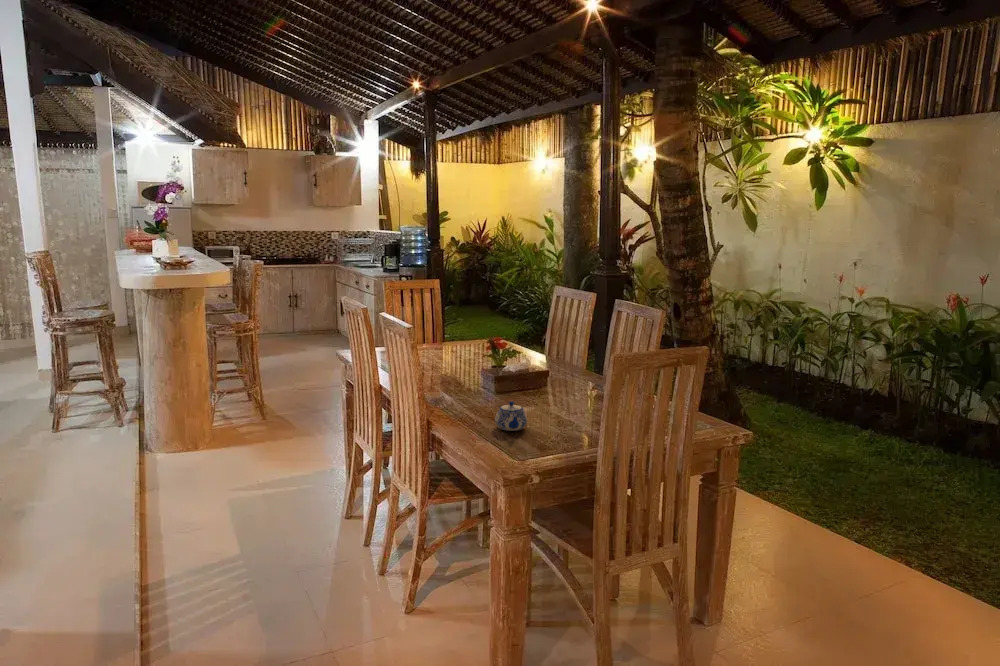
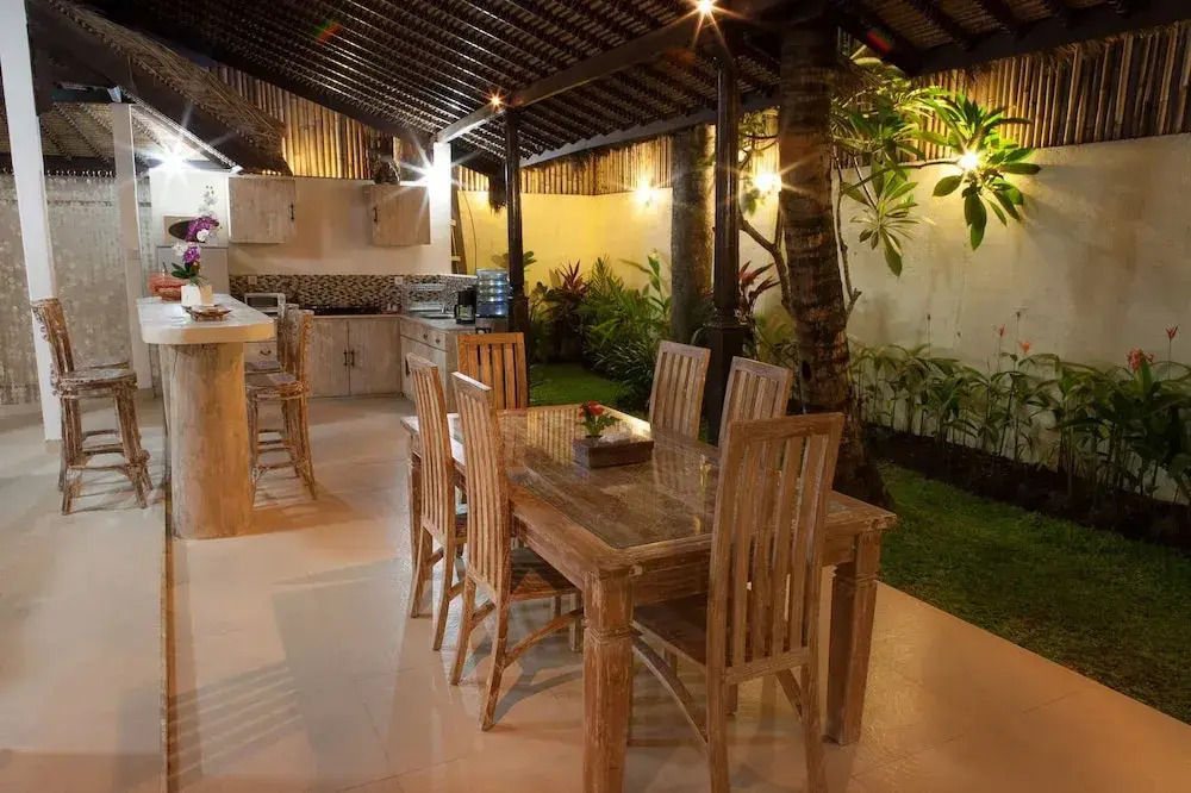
- teapot [494,400,528,432]
